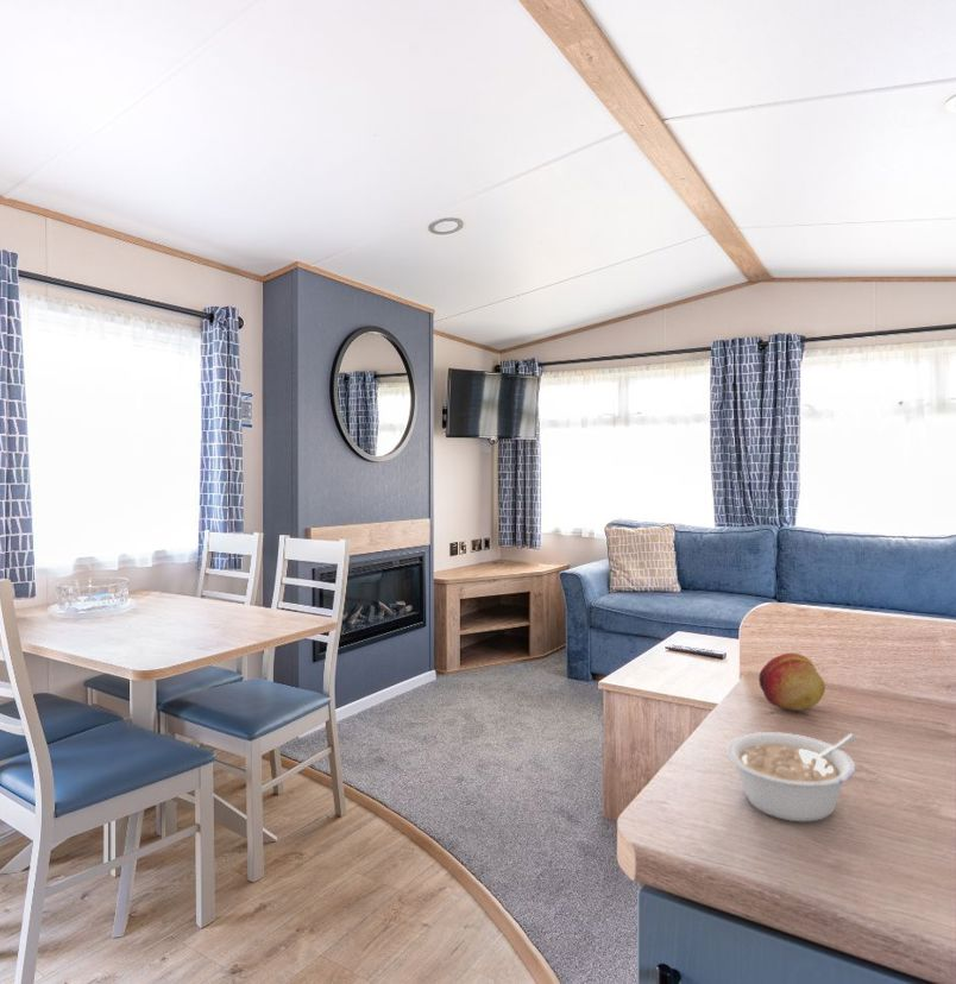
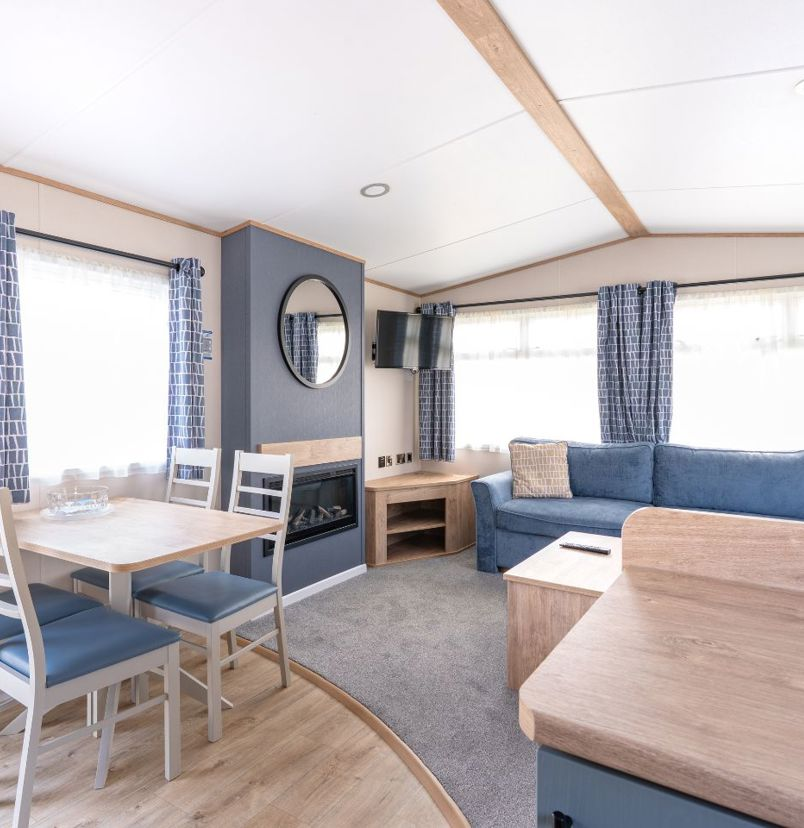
- fruit [757,652,826,712]
- legume [725,731,861,822]
